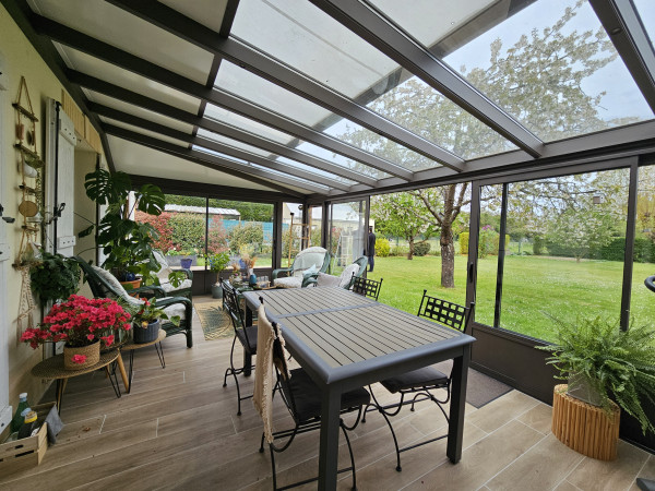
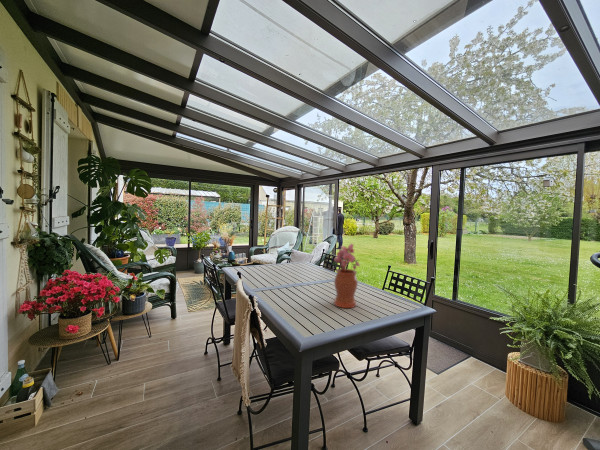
+ potted flower [332,243,361,309]
